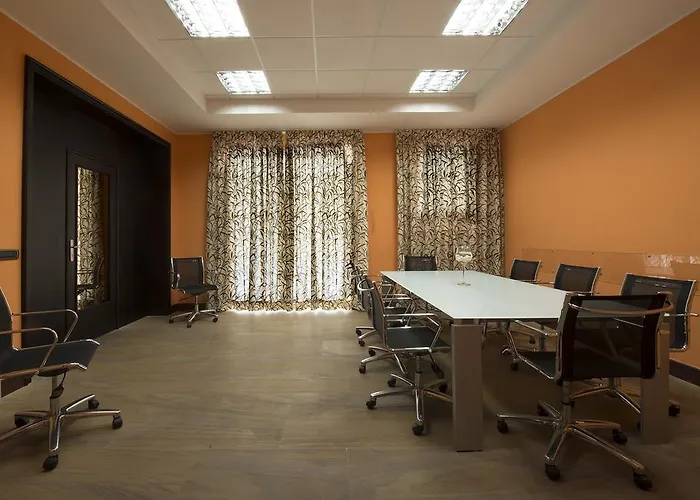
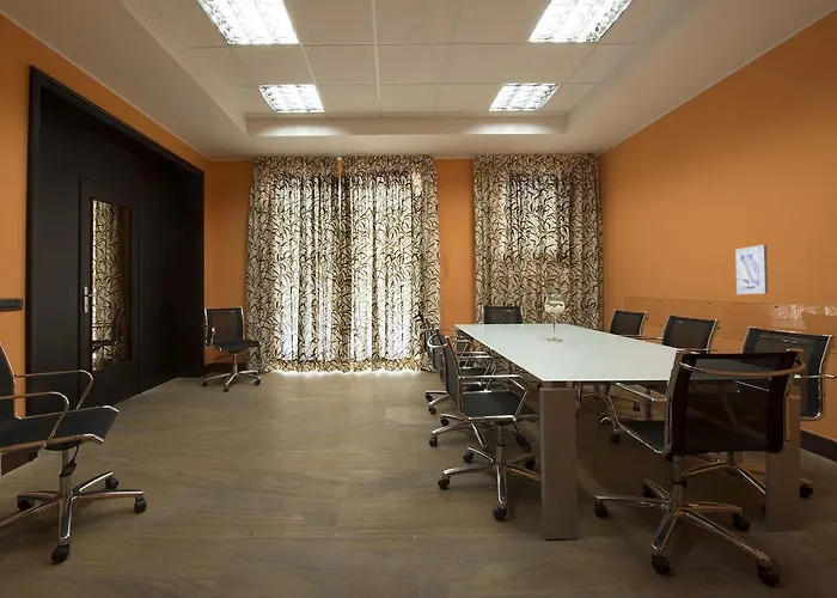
+ wall art [734,244,769,295]
